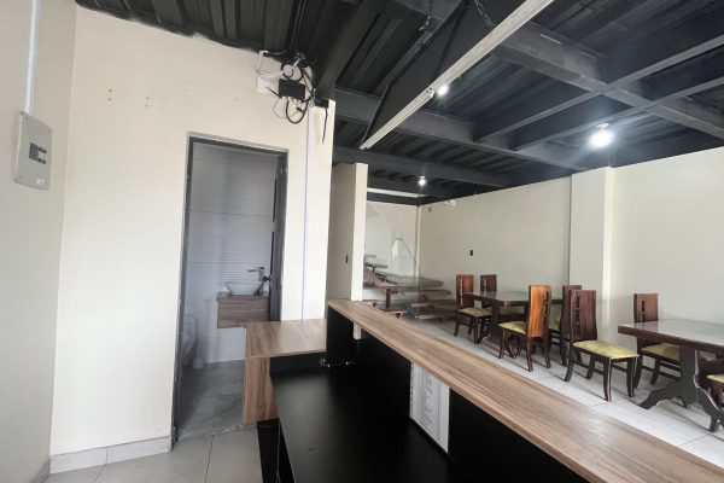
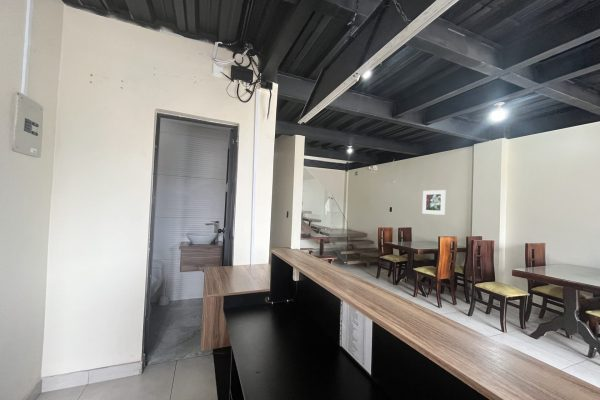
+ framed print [421,189,446,216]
